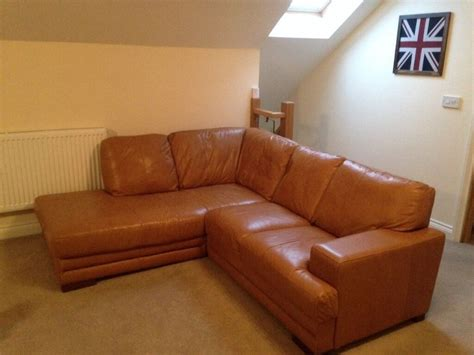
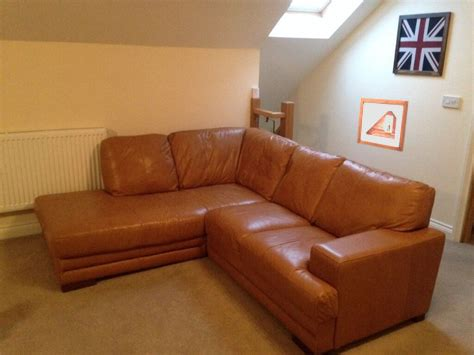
+ picture frame [356,97,410,153]
